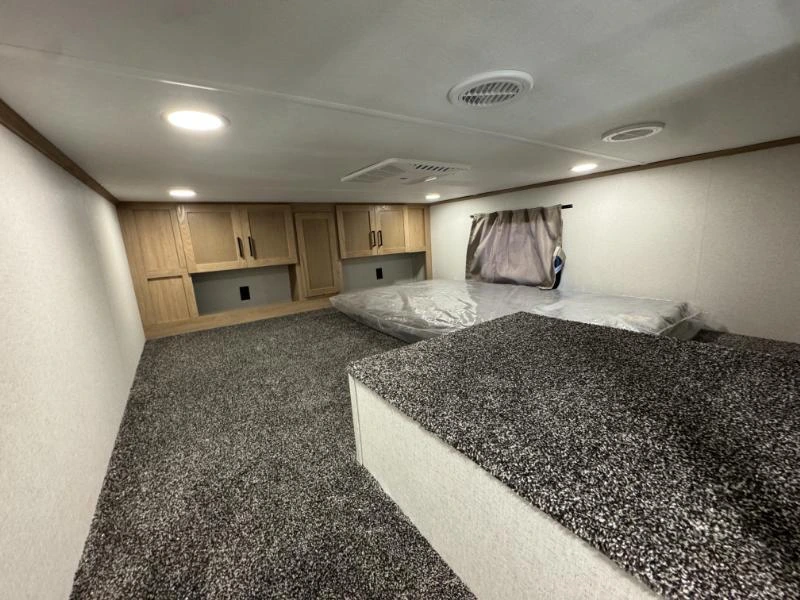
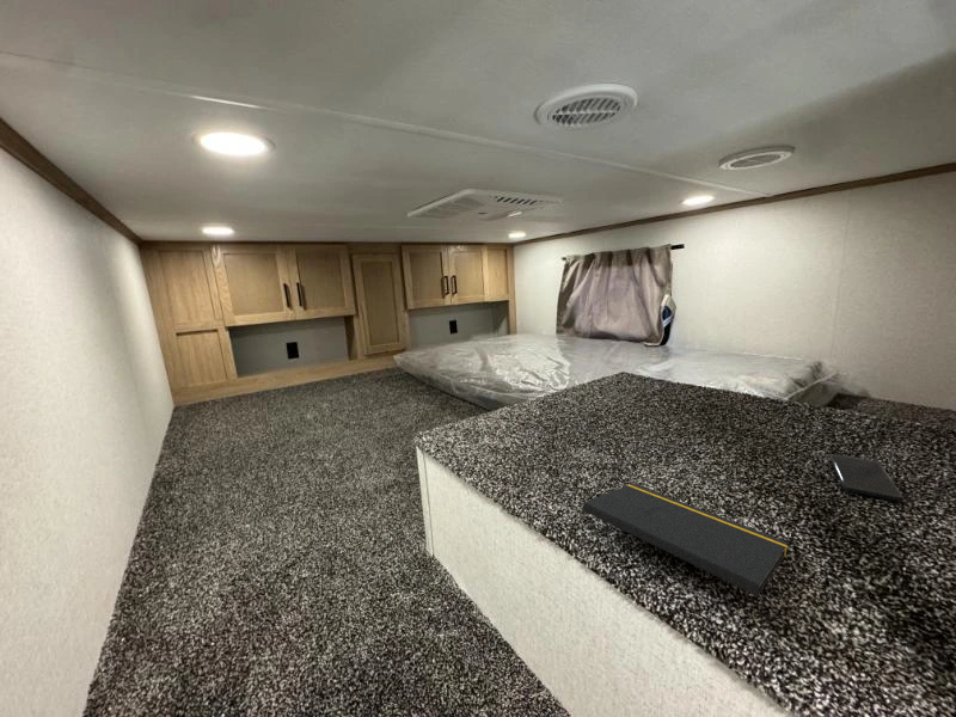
+ notepad [582,483,790,625]
+ smartphone [828,453,905,502]
